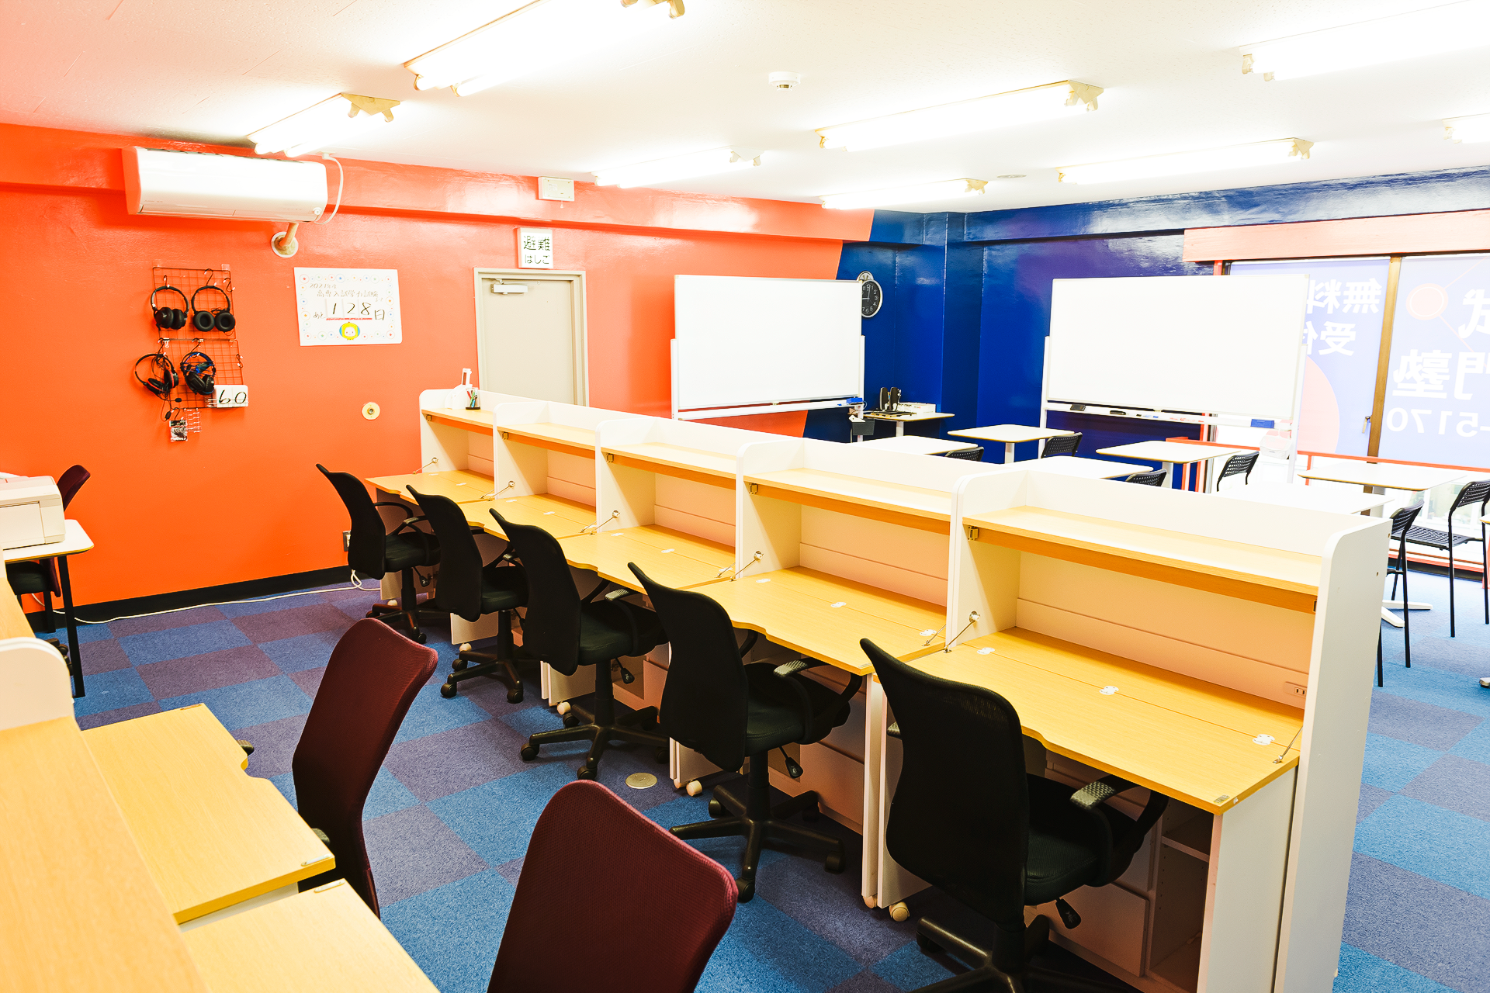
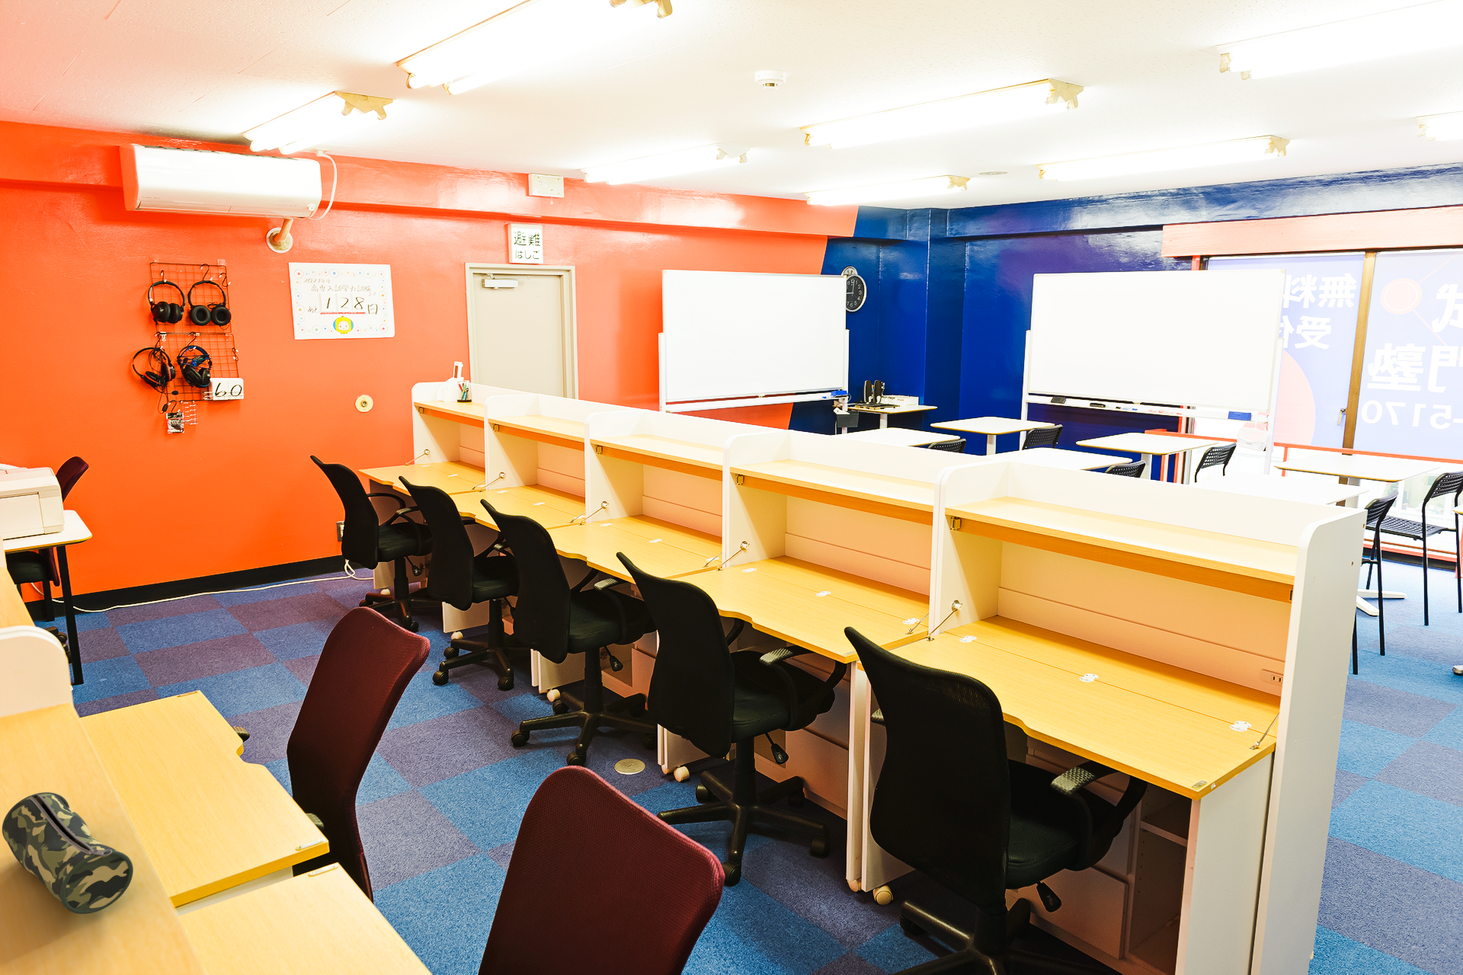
+ pencil case [1,791,134,915]
